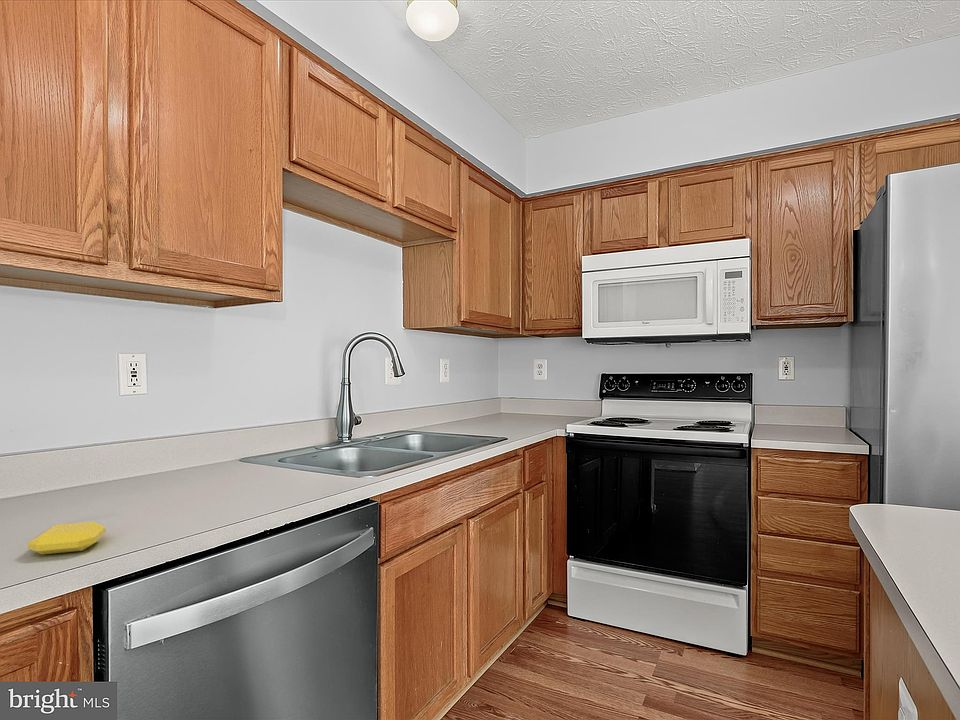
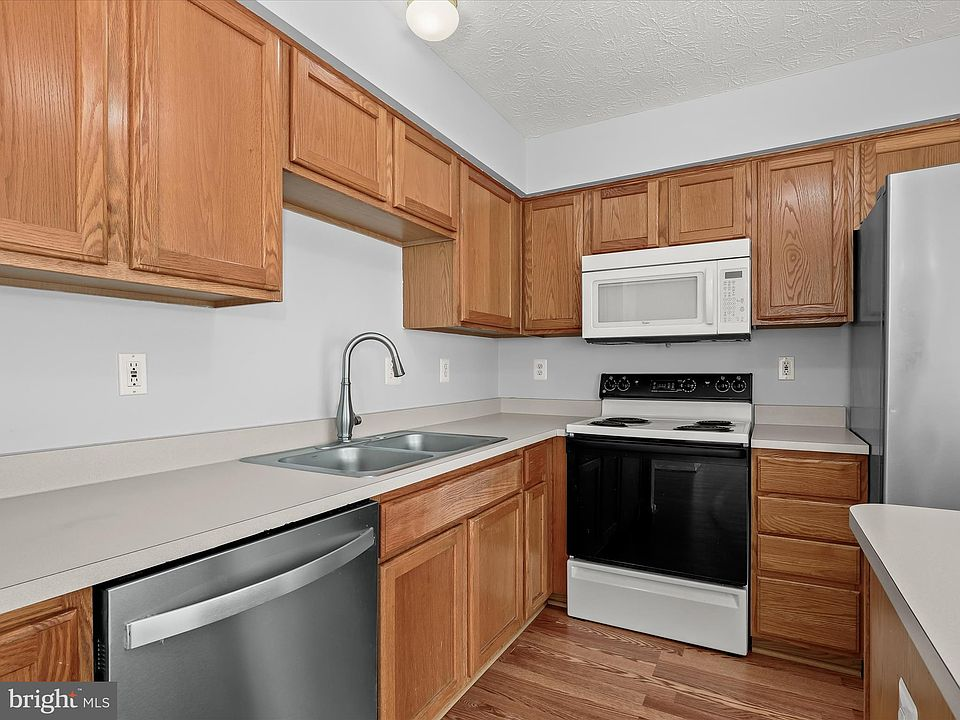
- soap bar [27,521,107,556]
